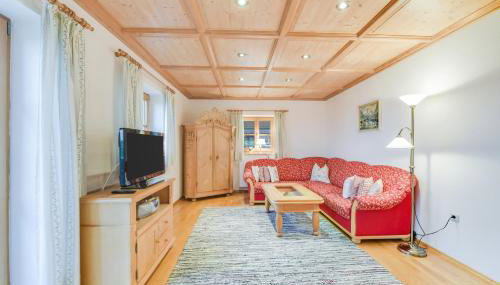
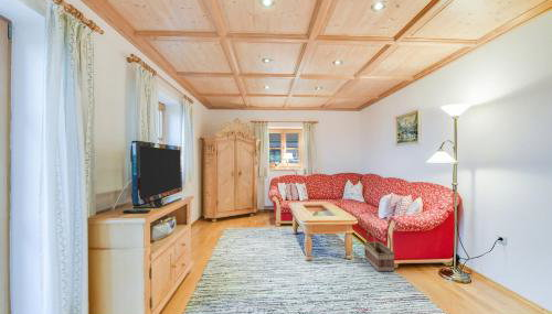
+ basket [363,230,395,273]
